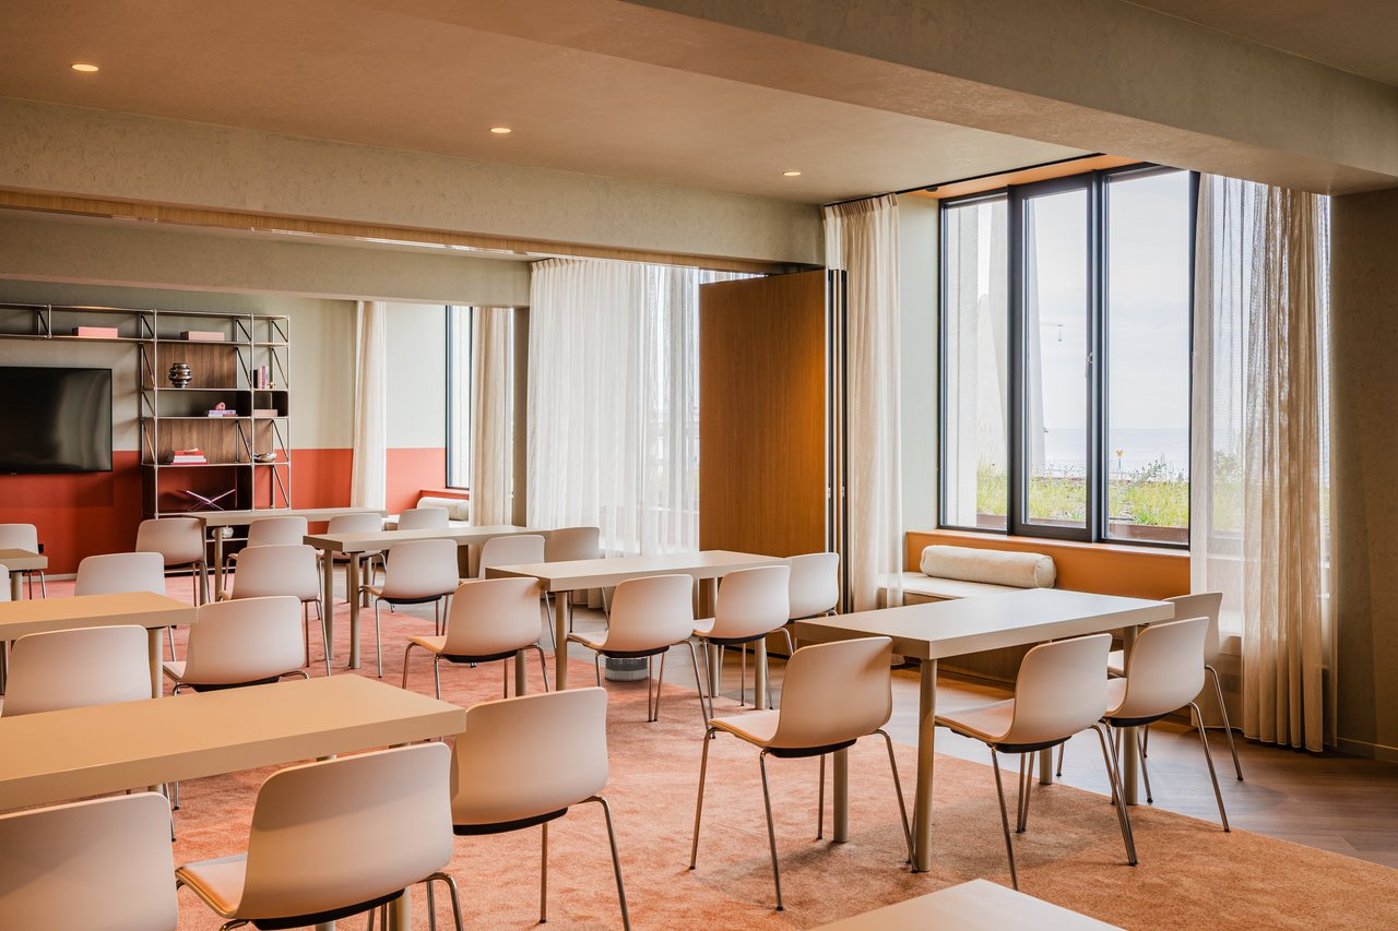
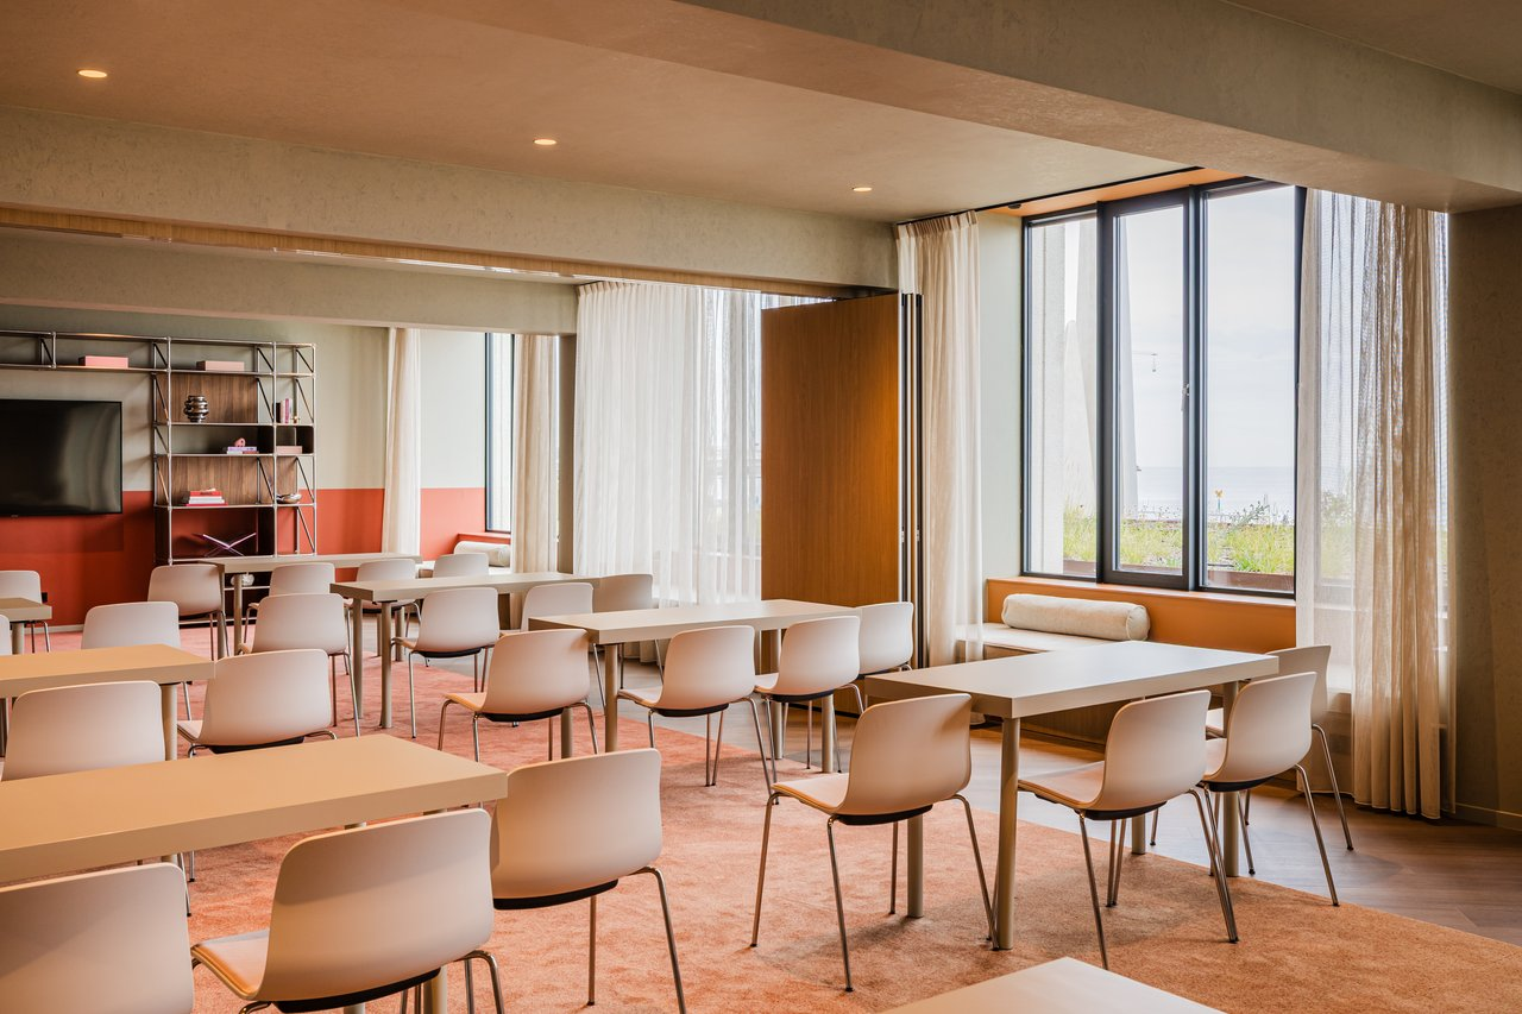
- wastebasket [604,625,649,682]
